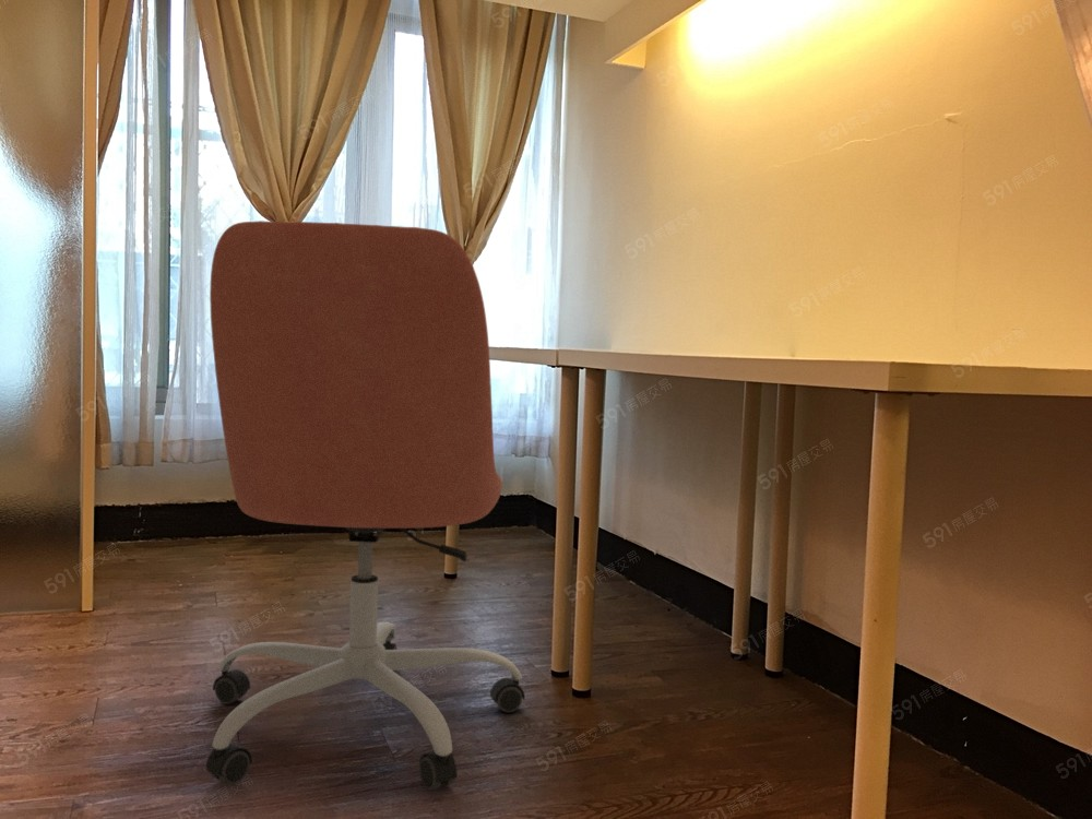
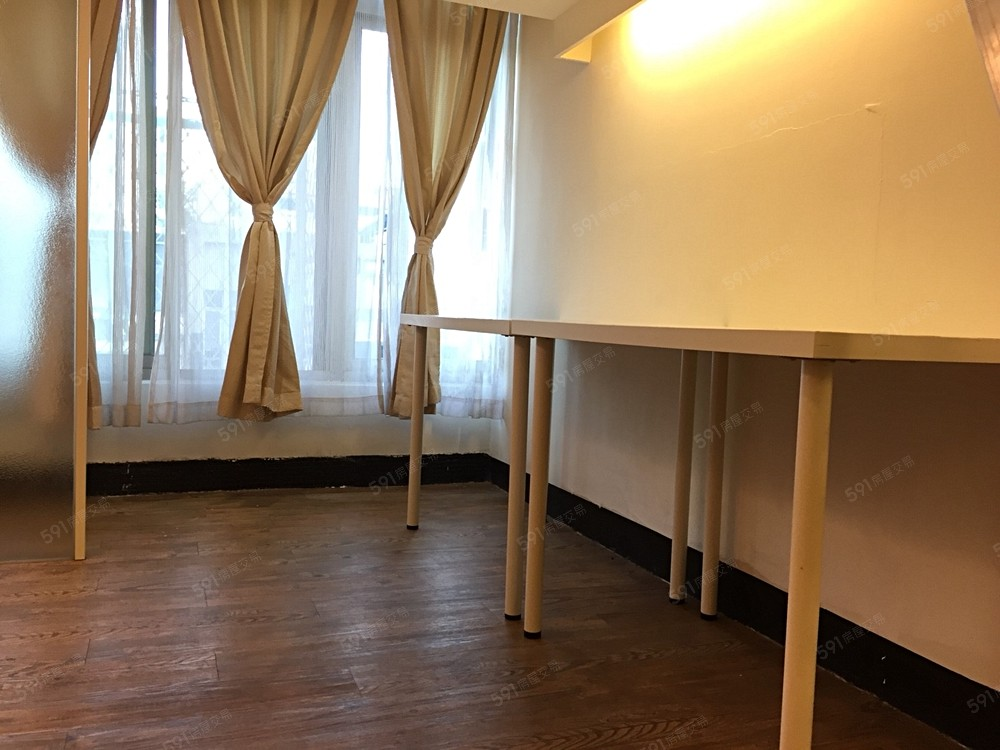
- office chair [205,219,526,792]
